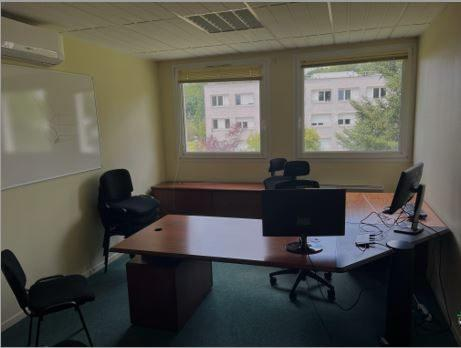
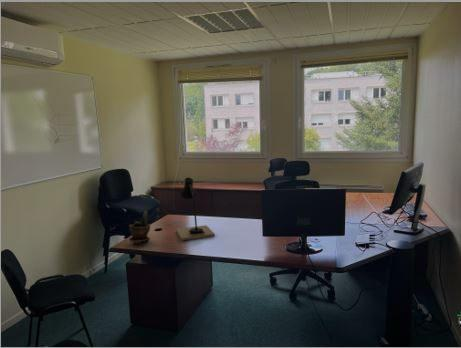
+ desk lamp [175,176,216,241]
+ potted plant [128,210,151,244]
